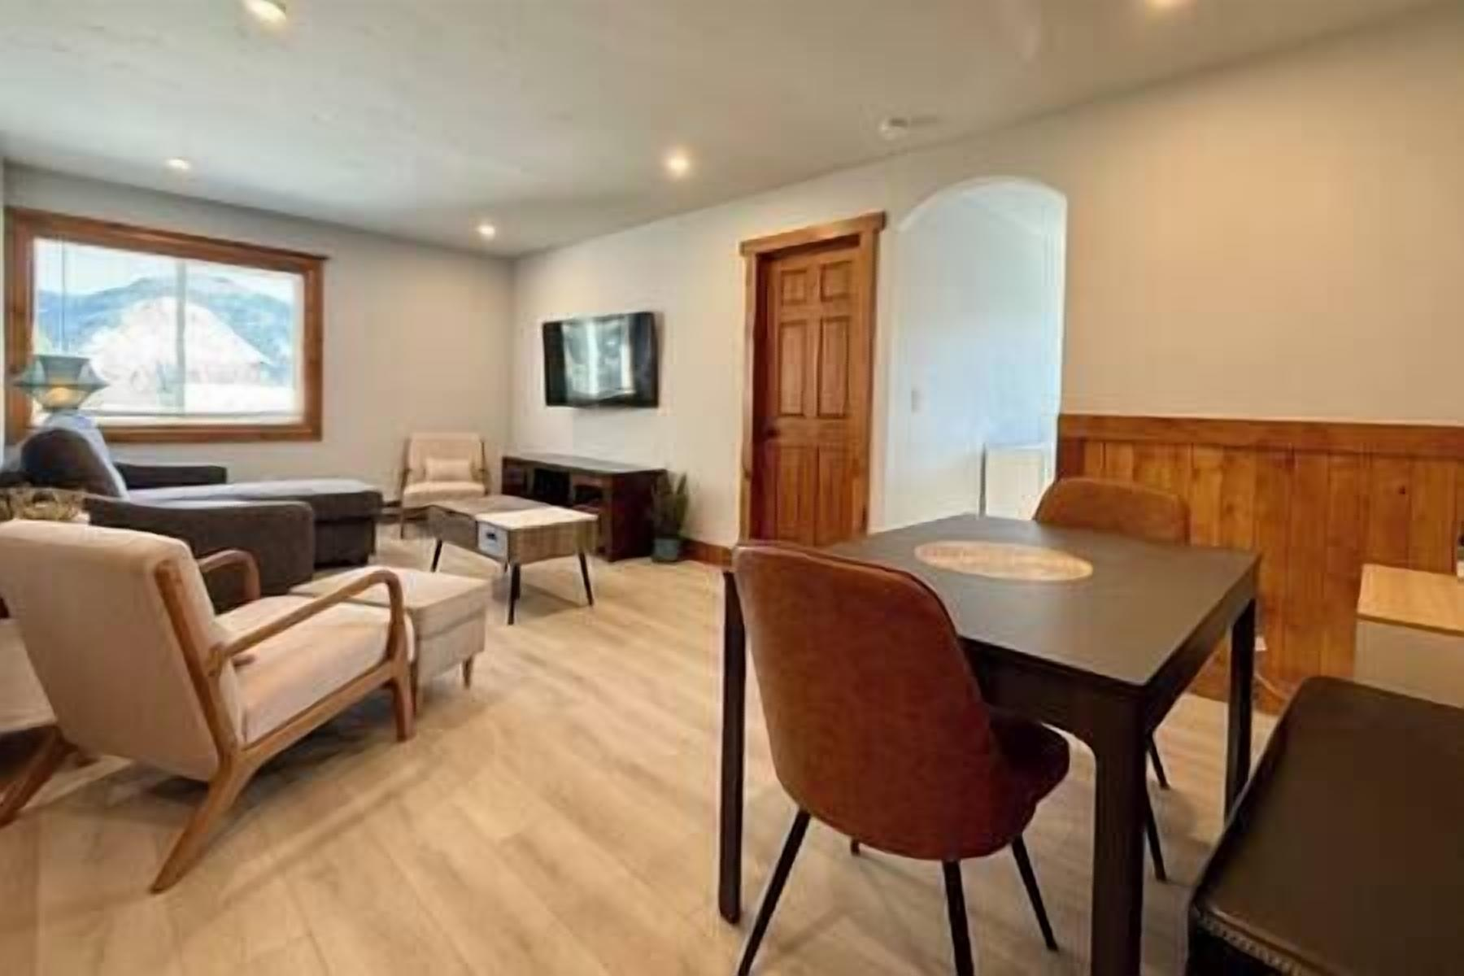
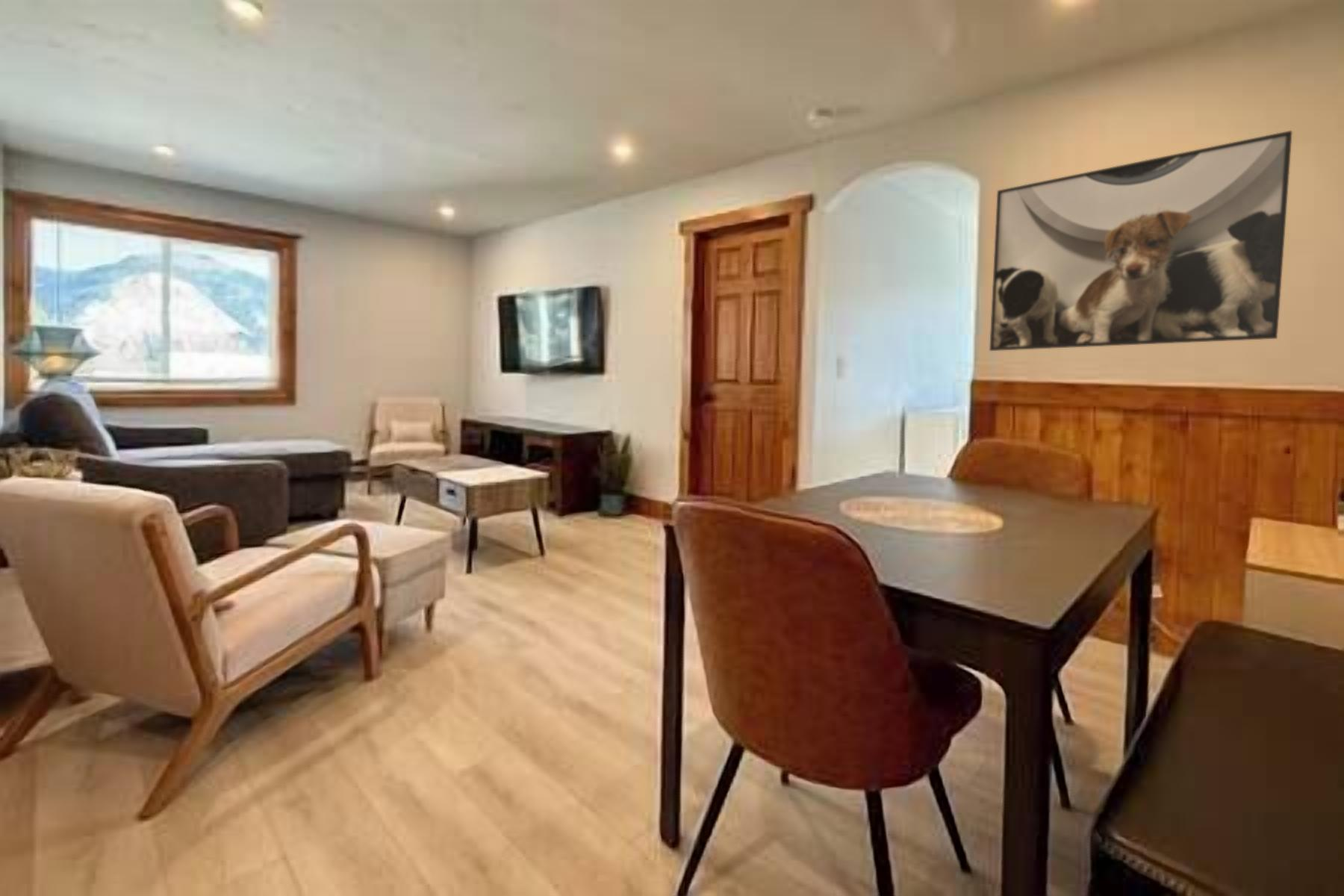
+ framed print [989,130,1293,352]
